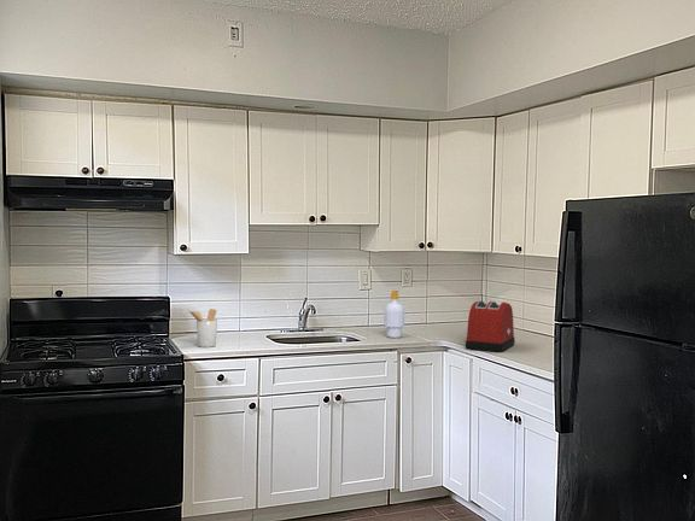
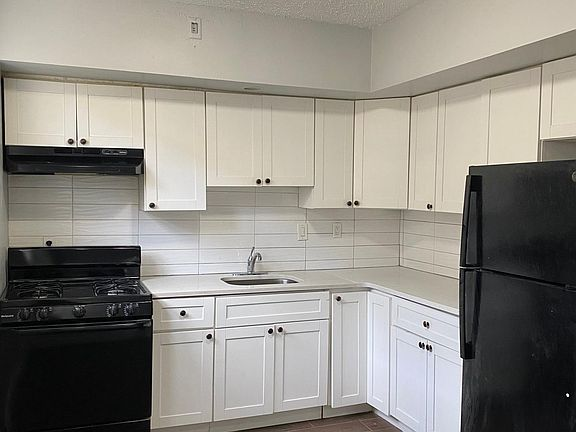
- utensil holder [187,308,218,349]
- soap bottle [382,289,405,339]
- toaster [465,299,516,353]
